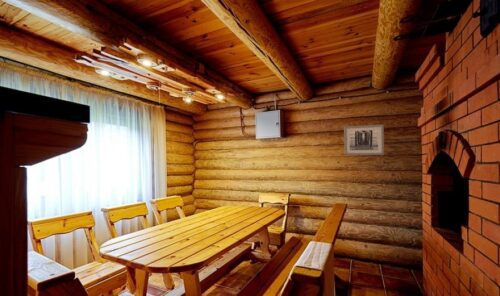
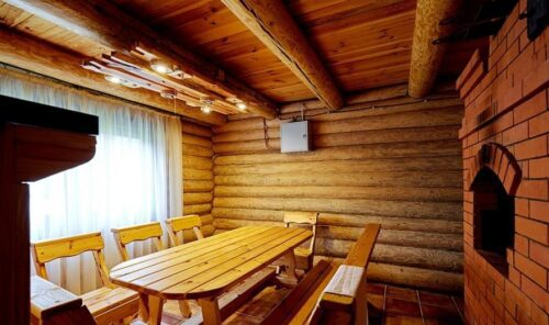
- wall art [343,124,385,156]
